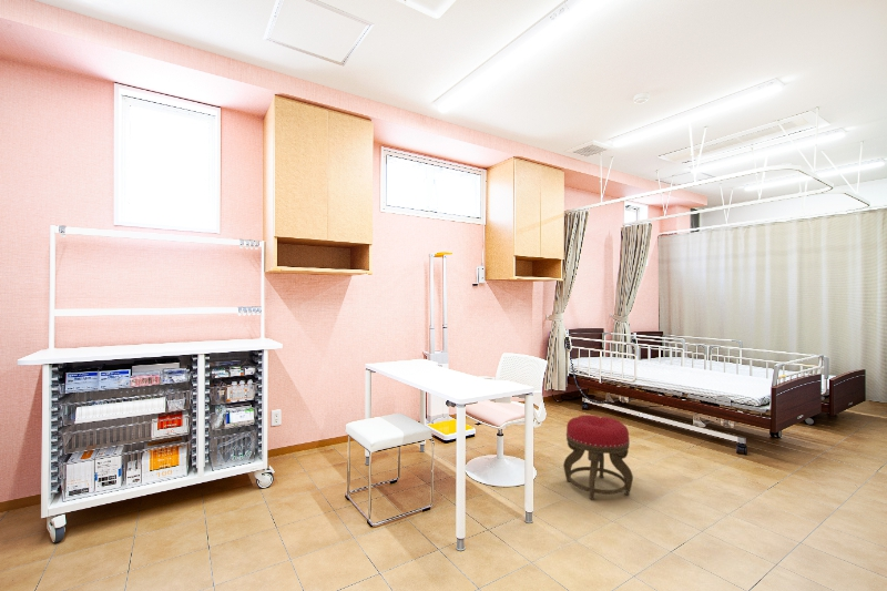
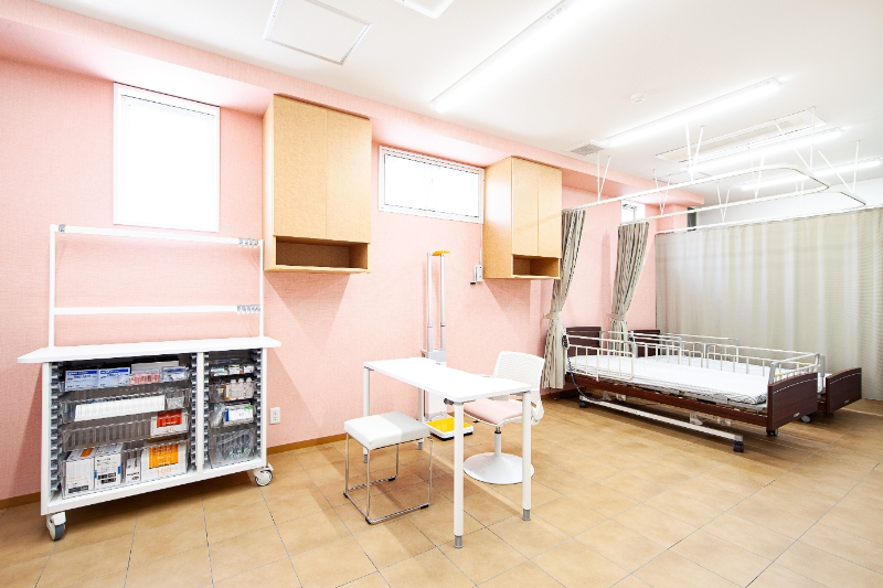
- stool [562,414,634,501]
